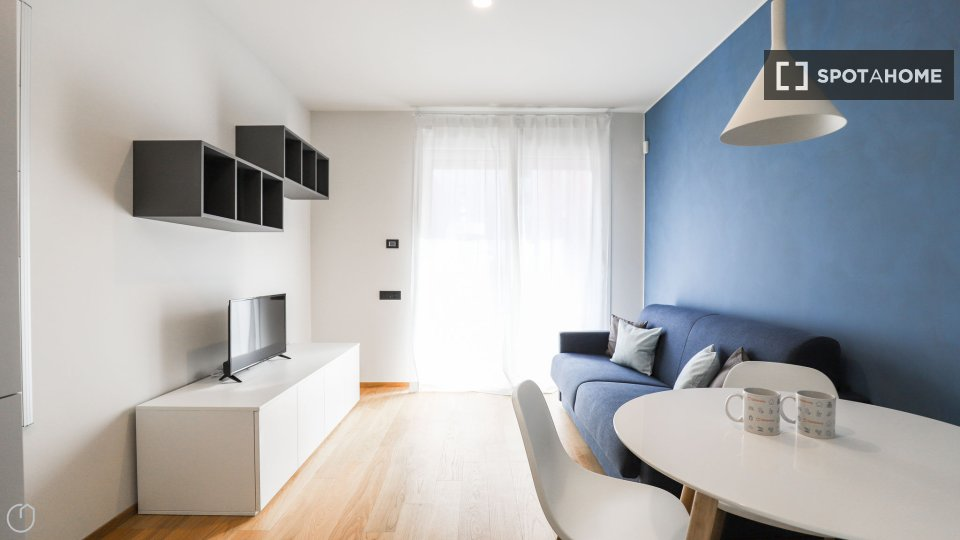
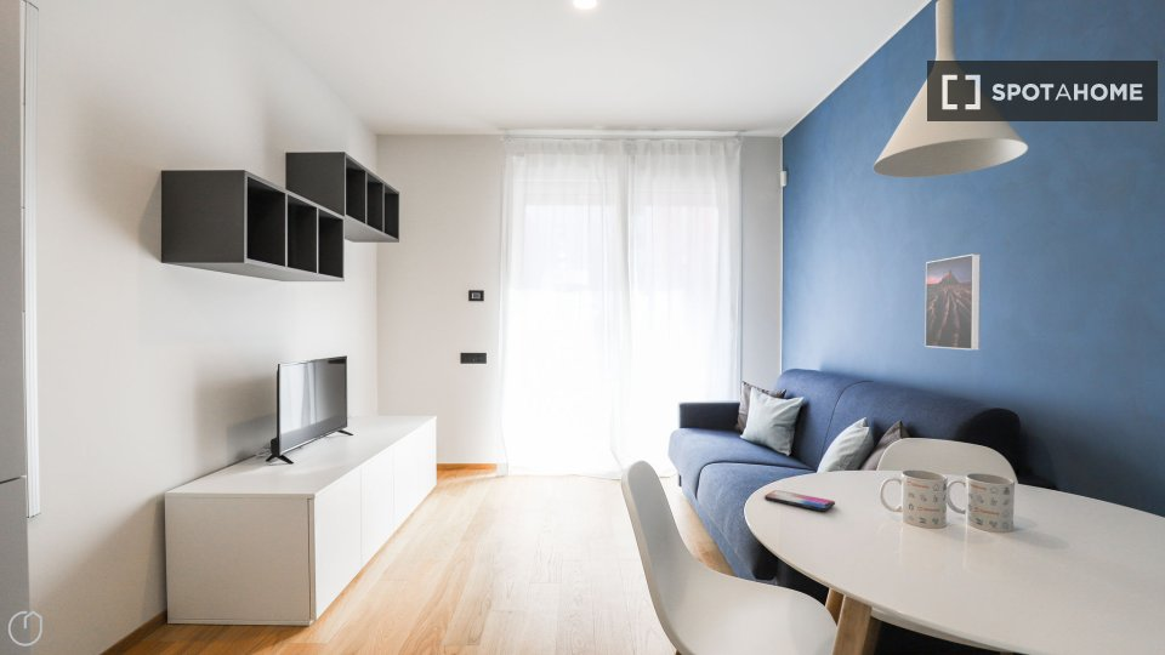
+ smartphone [763,489,836,512]
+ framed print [924,254,982,352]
